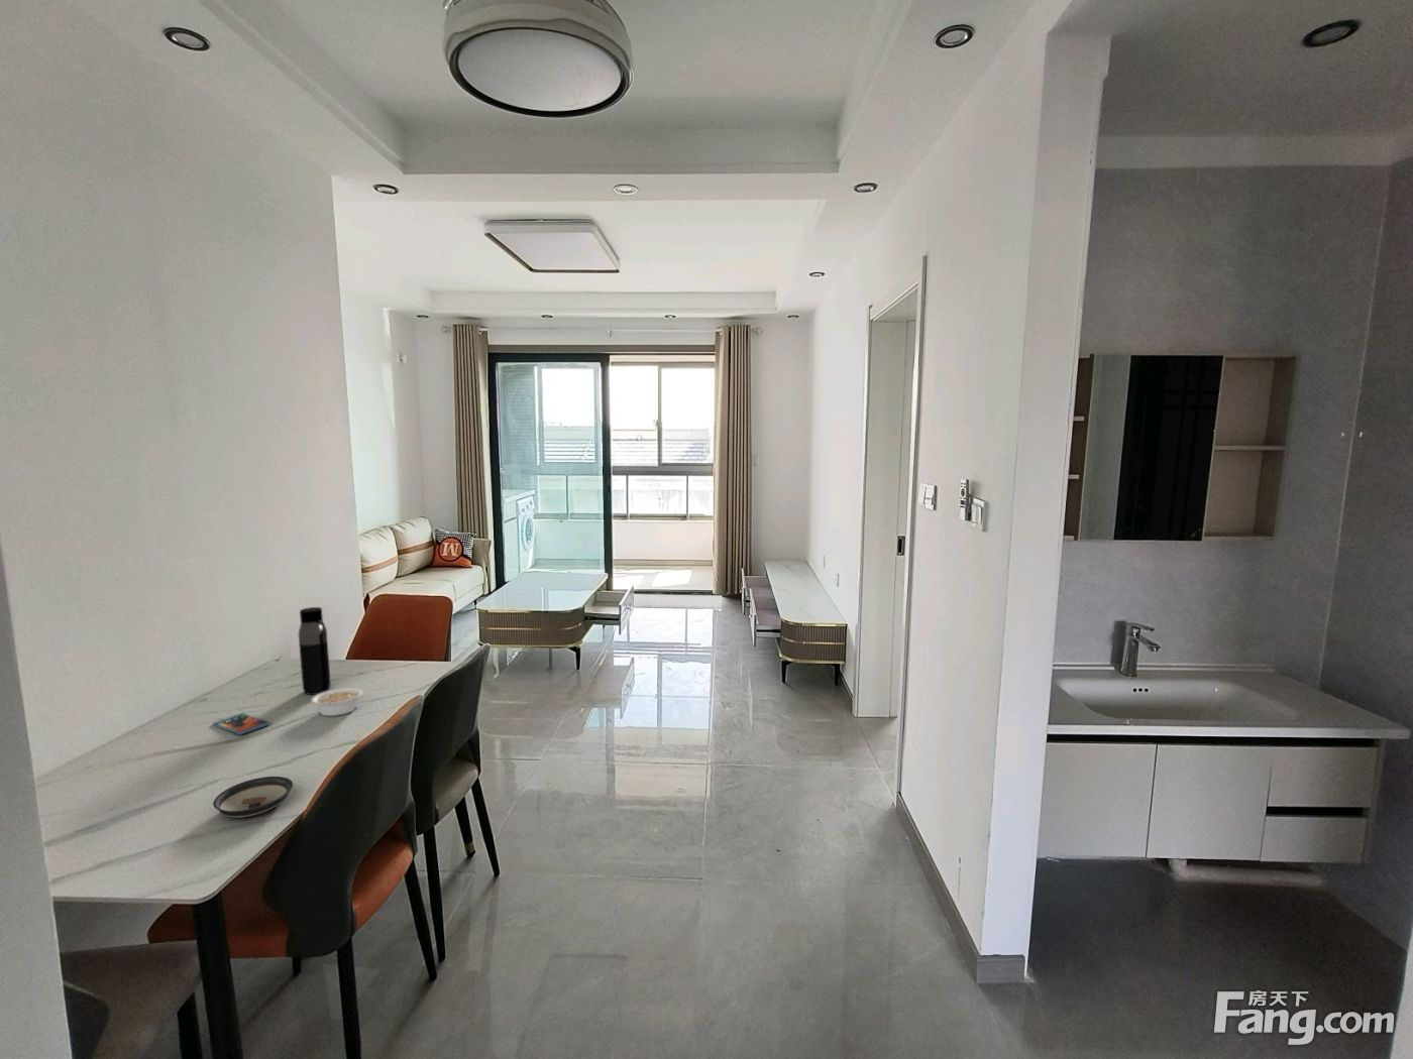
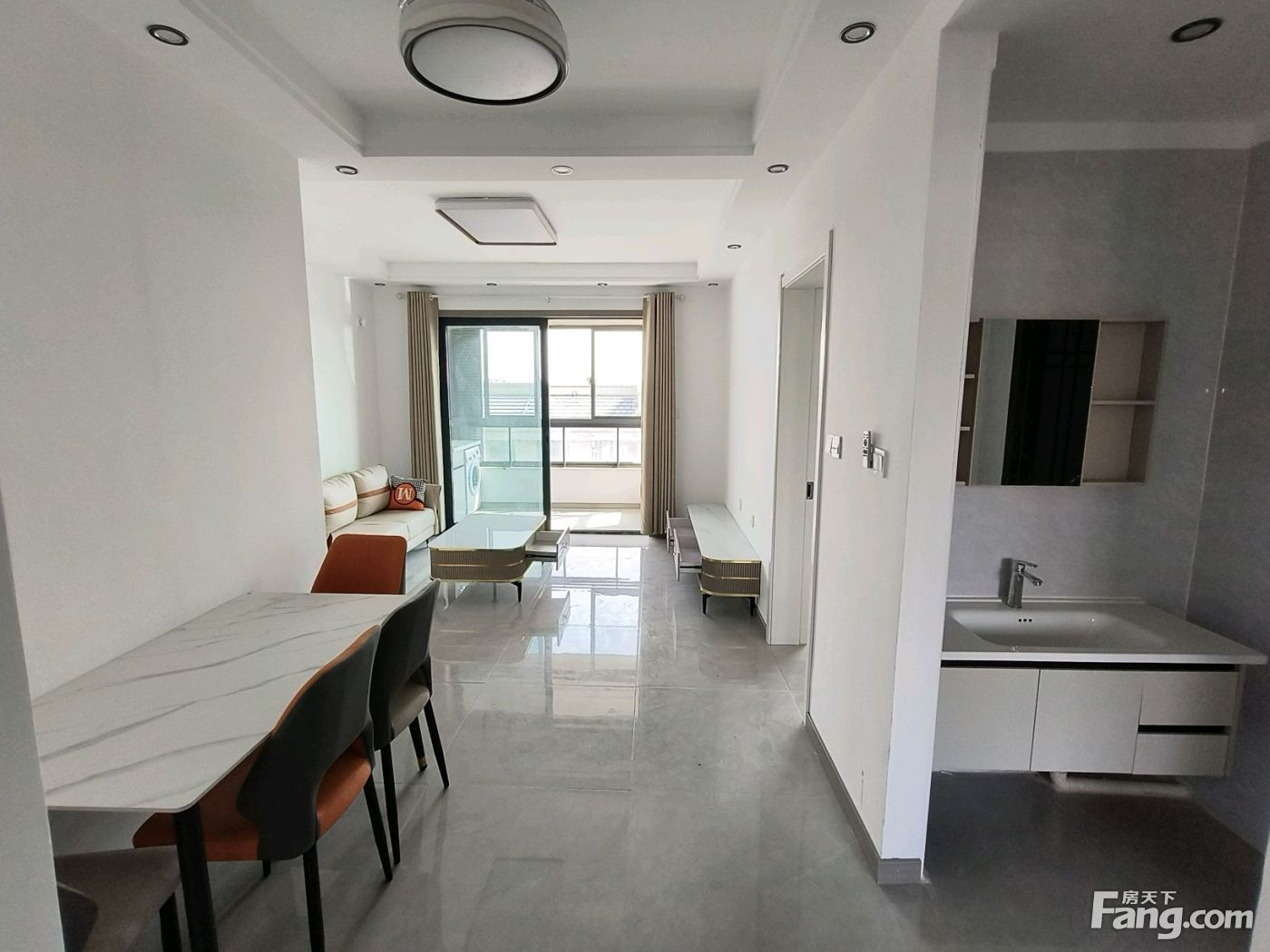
- legume [309,686,364,717]
- saucer [211,775,295,819]
- smartphone [211,712,271,736]
- water bottle [298,606,332,696]
